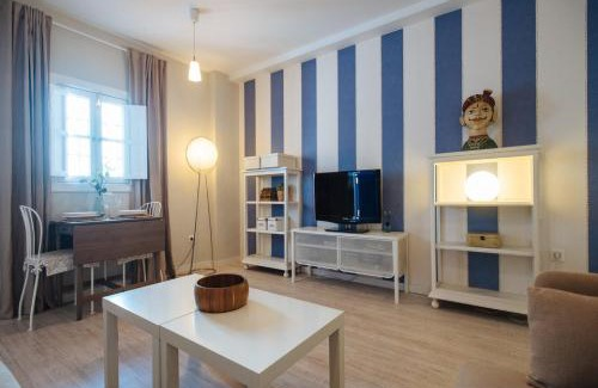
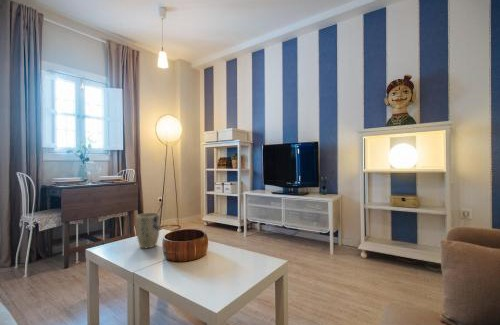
+ plant pot [135,212,161,250]
